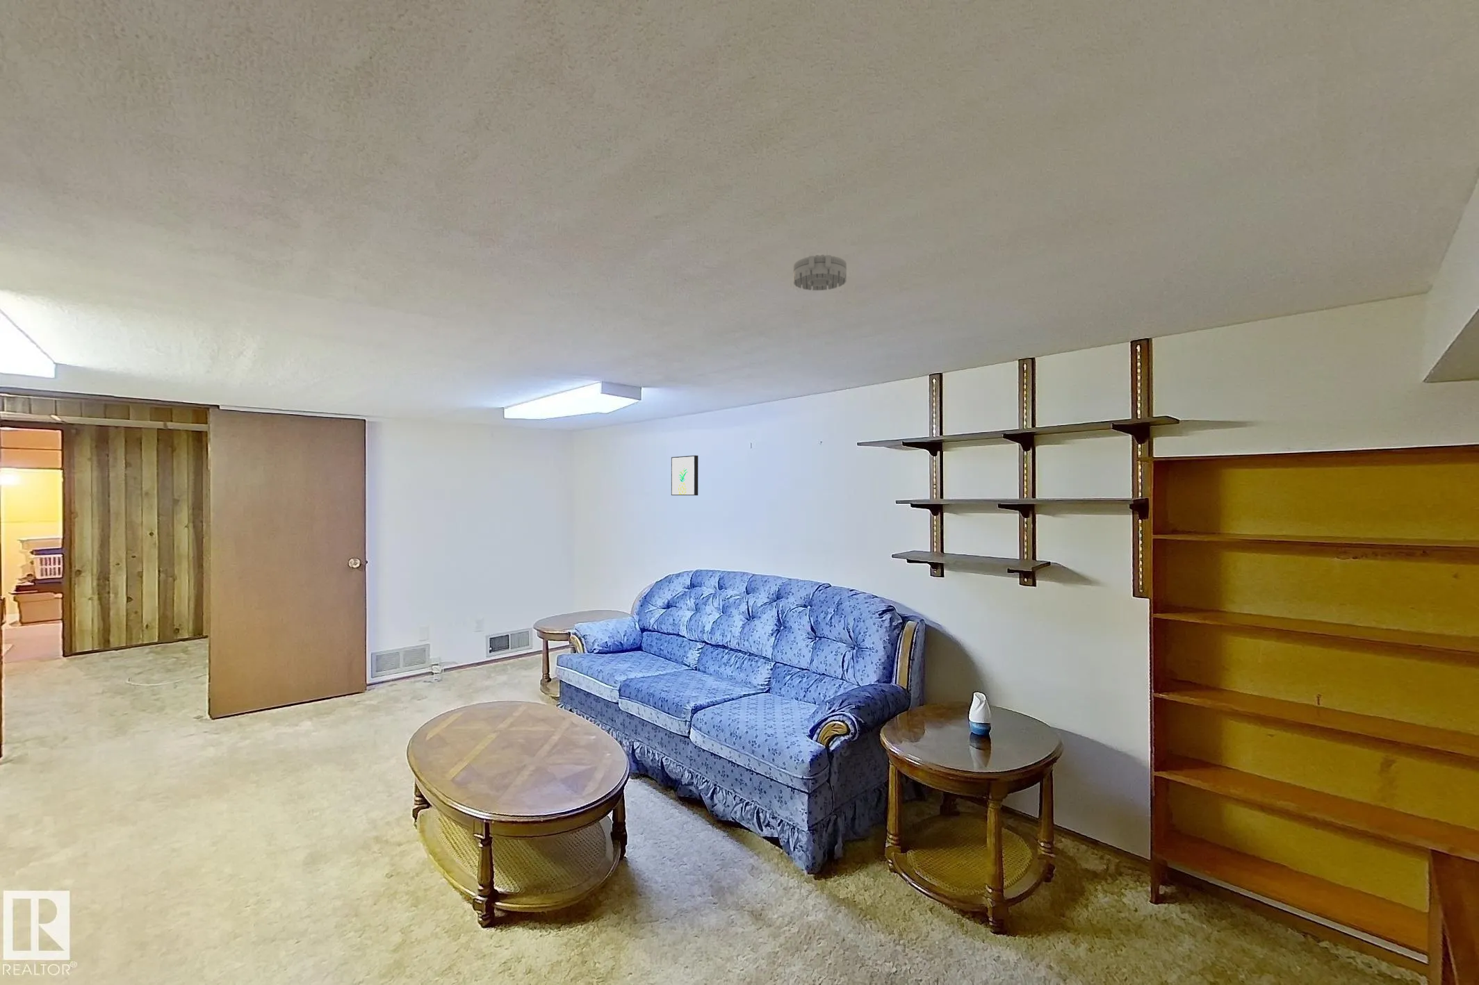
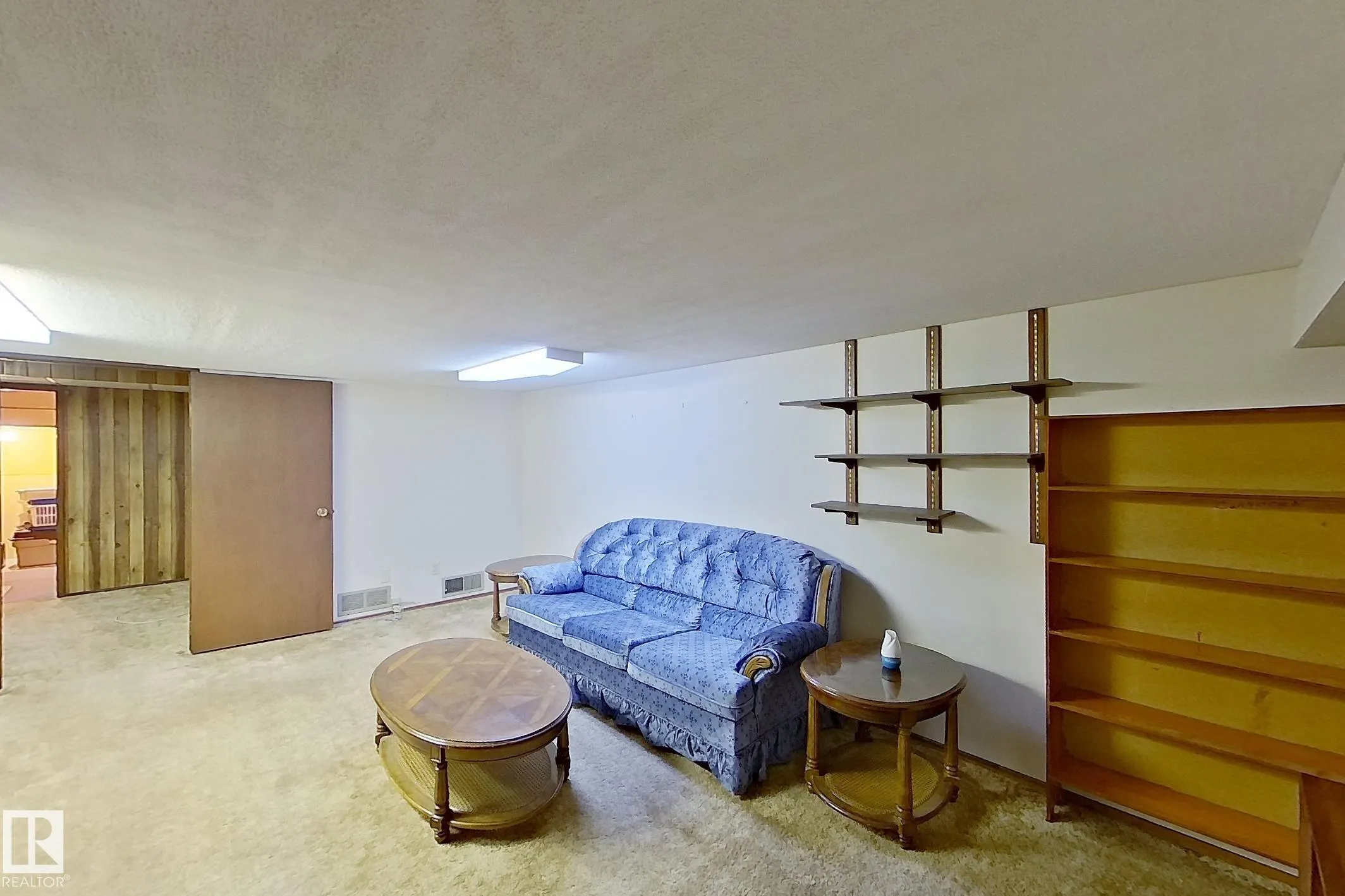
- smoke detector [793,254,847,291]
- wall art [671,455,698,496]
